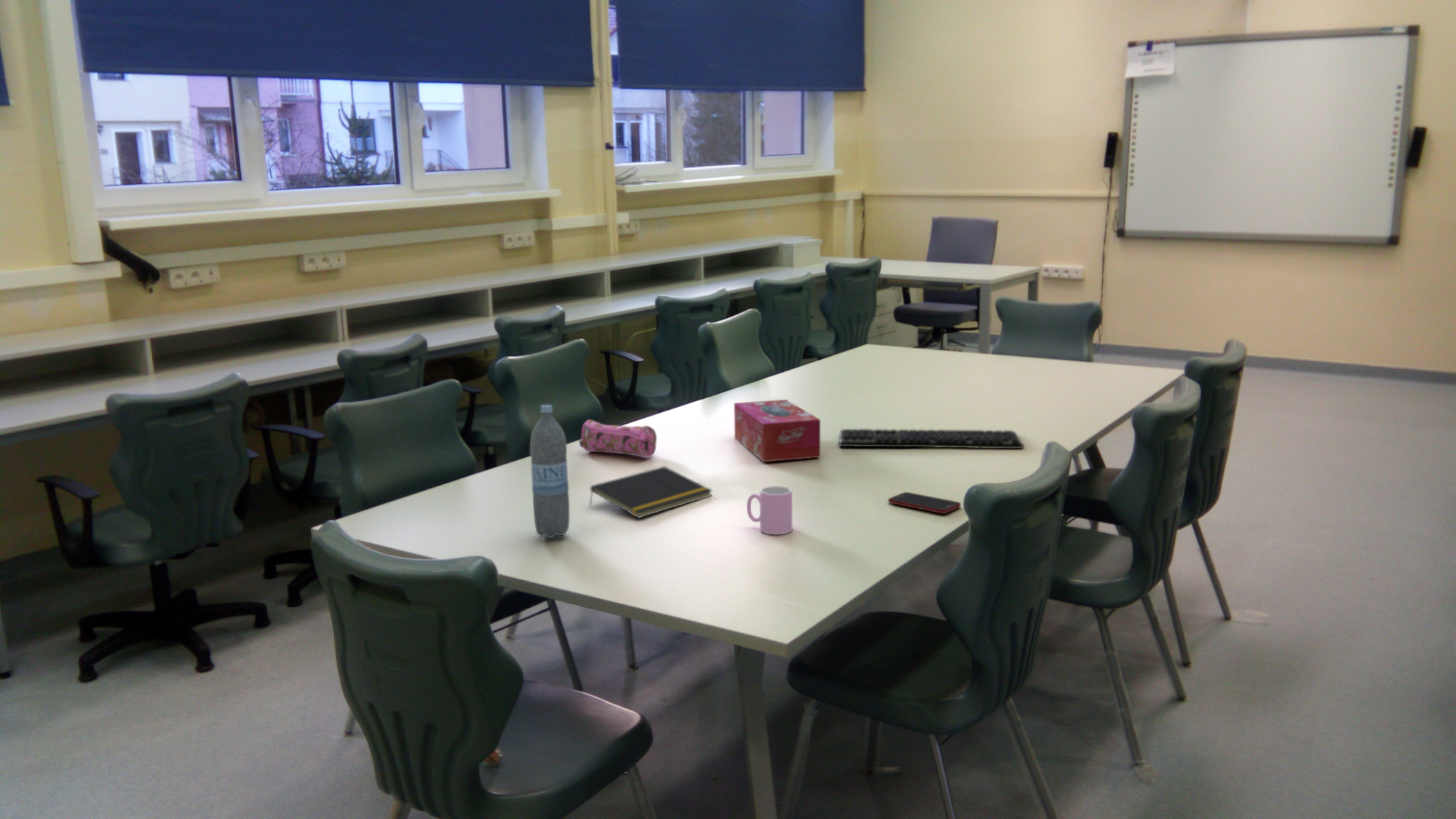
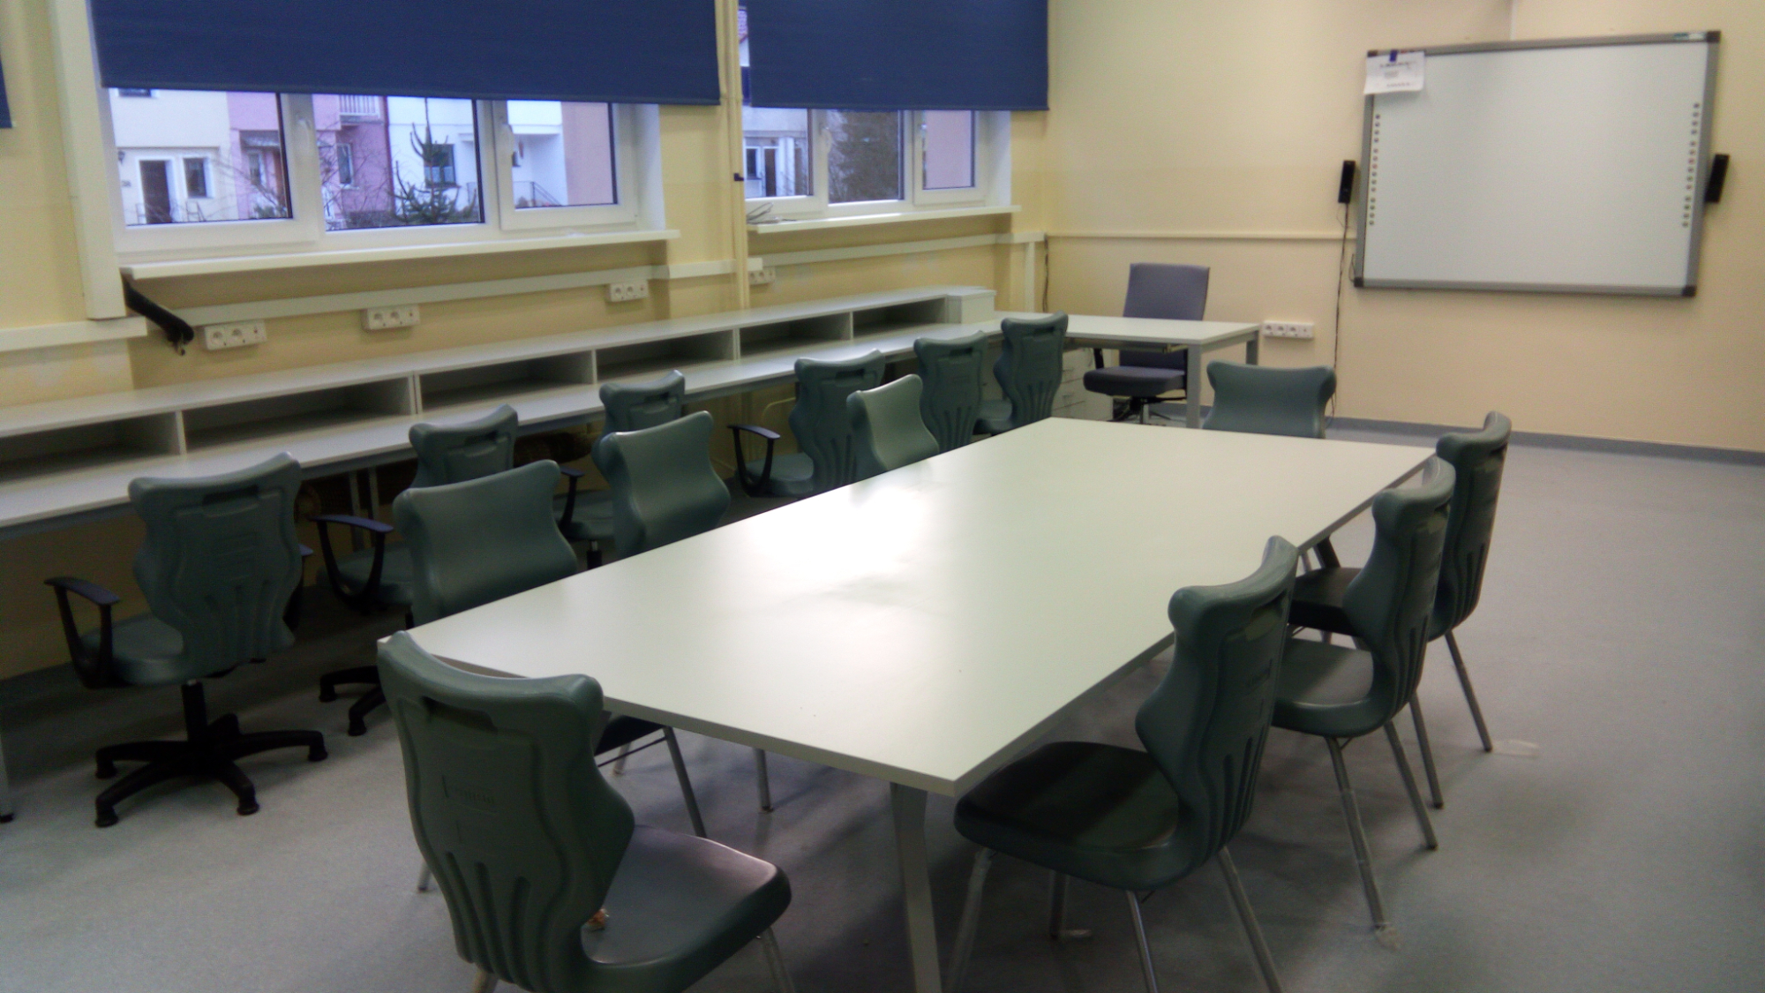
- cup [746,486,793,535]
- water bottle [529,404,570,539]
- keyboard [839,428,1024,449]
- pencil case [578,419,657,459]
- cell phone [887,491,962,515]
- tissue box [733,399,821,462]
- notepad [589,465,713,519]
